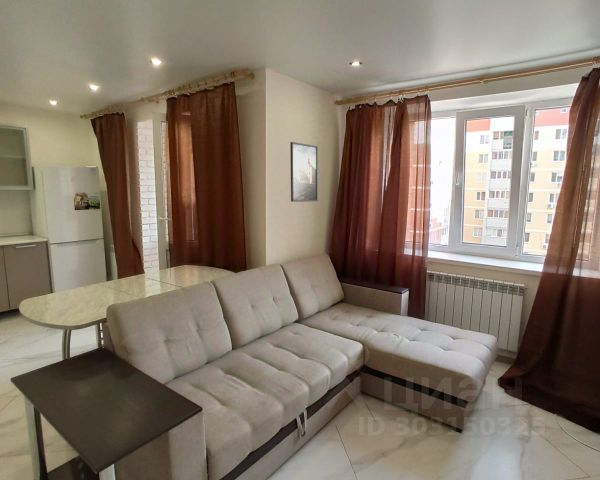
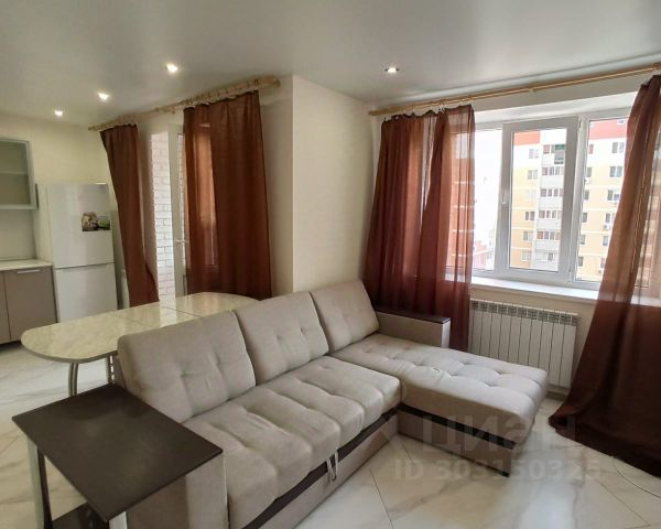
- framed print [289,141,319,203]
